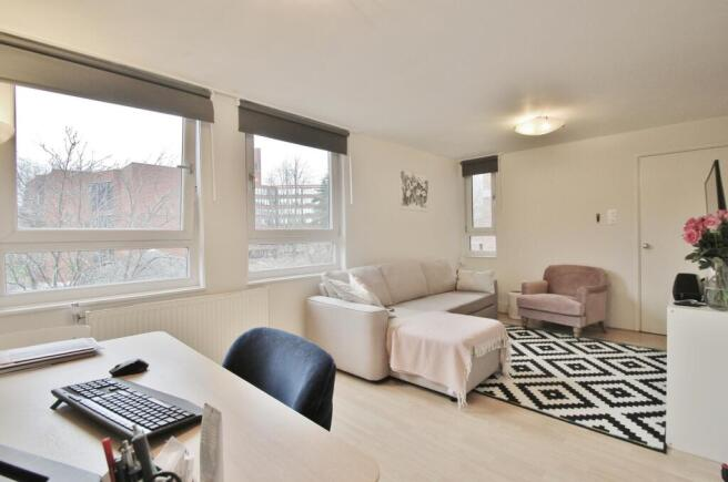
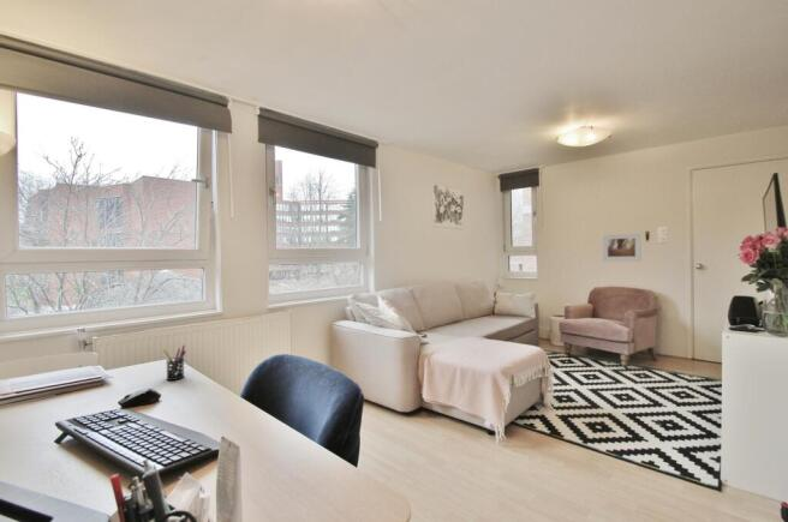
+ pen holder [162,344,187,382]
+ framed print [601,232,643,263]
